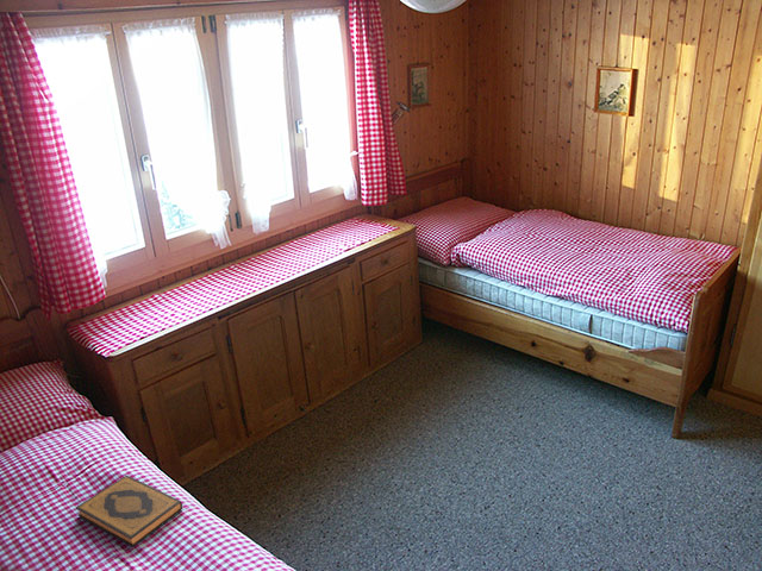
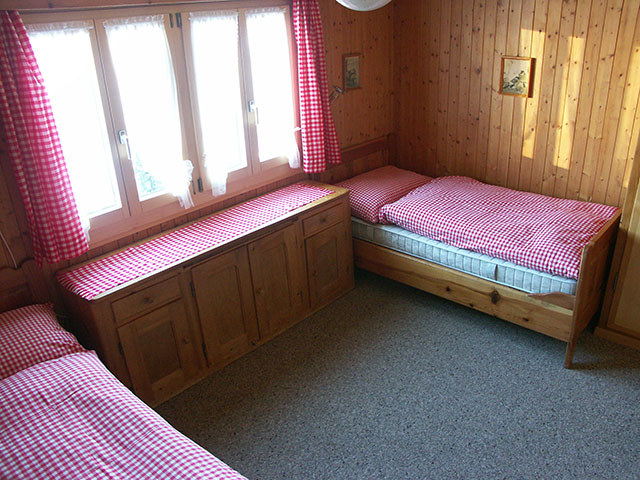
- hardback book [75,475,183,548]
